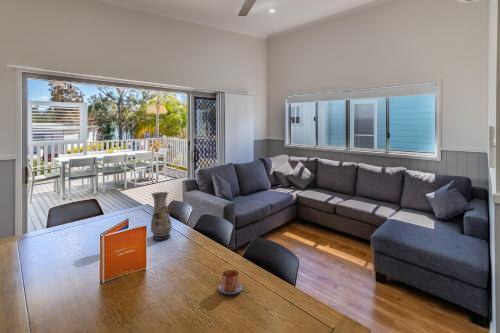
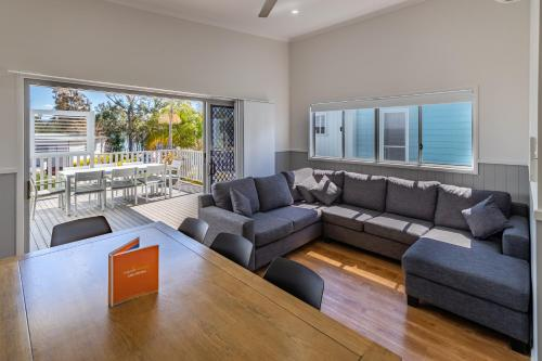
- mug [217,269,244,295]
- vase [150,191,173,241]
